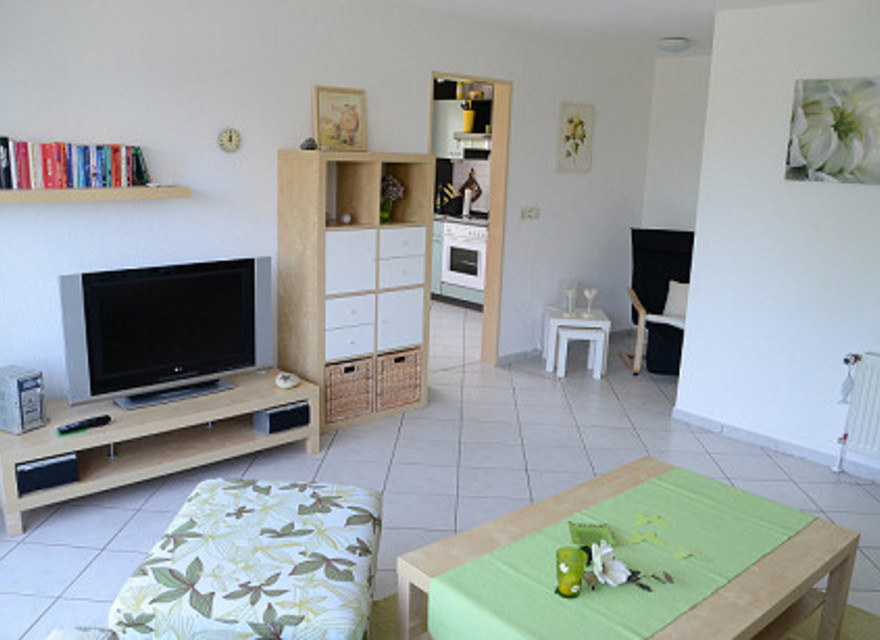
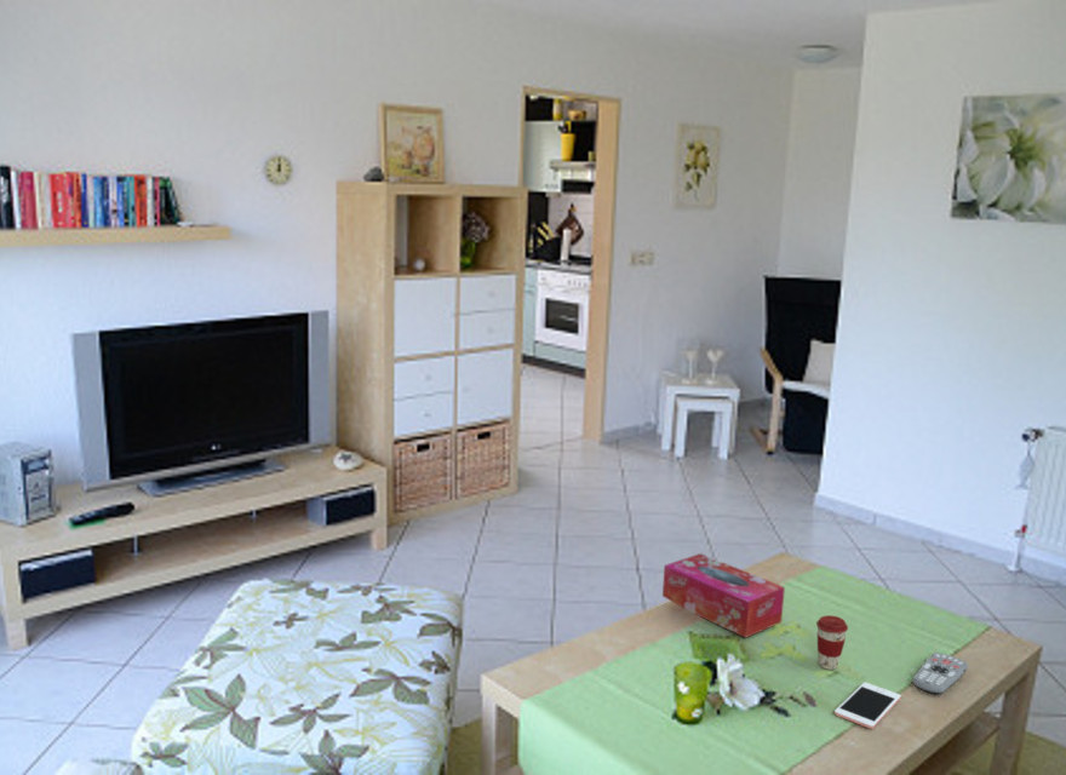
+ cell phone [833,682,902,730]
+ remote control [911,651,969,695]
+ coffee cup [815,614,849,671]
+ tissue box [661,552,786,639]
